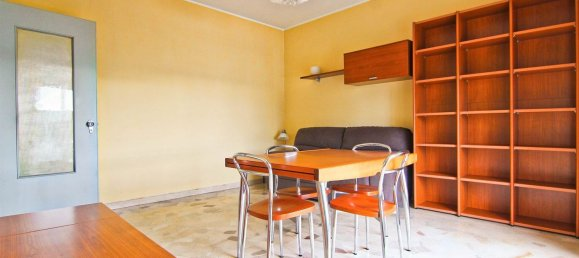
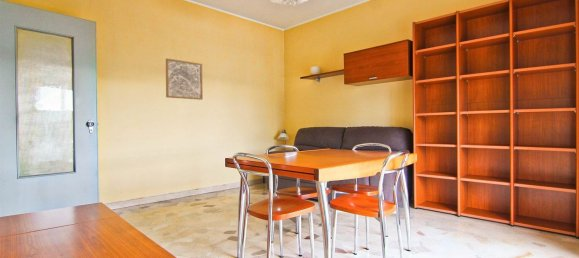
+ wall art [165,58,204,101]
